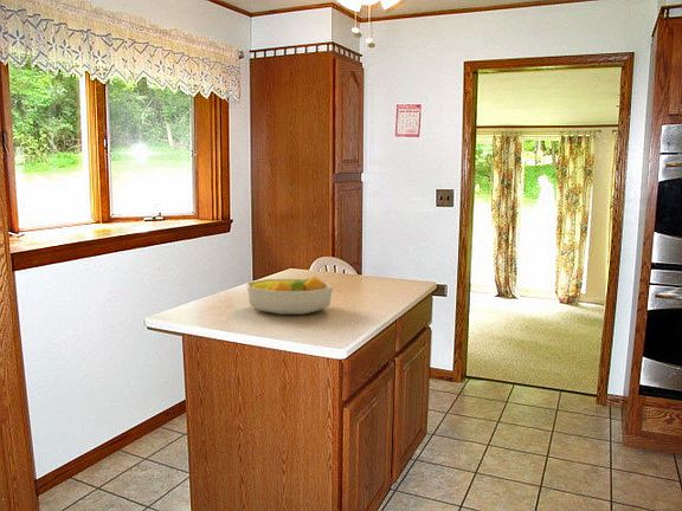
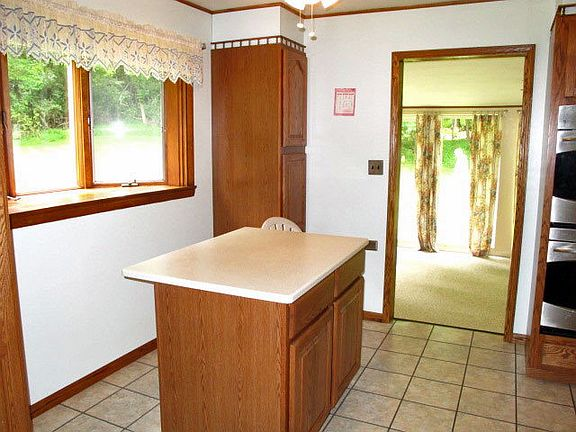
- fruit bowl [244,274,334,316]
